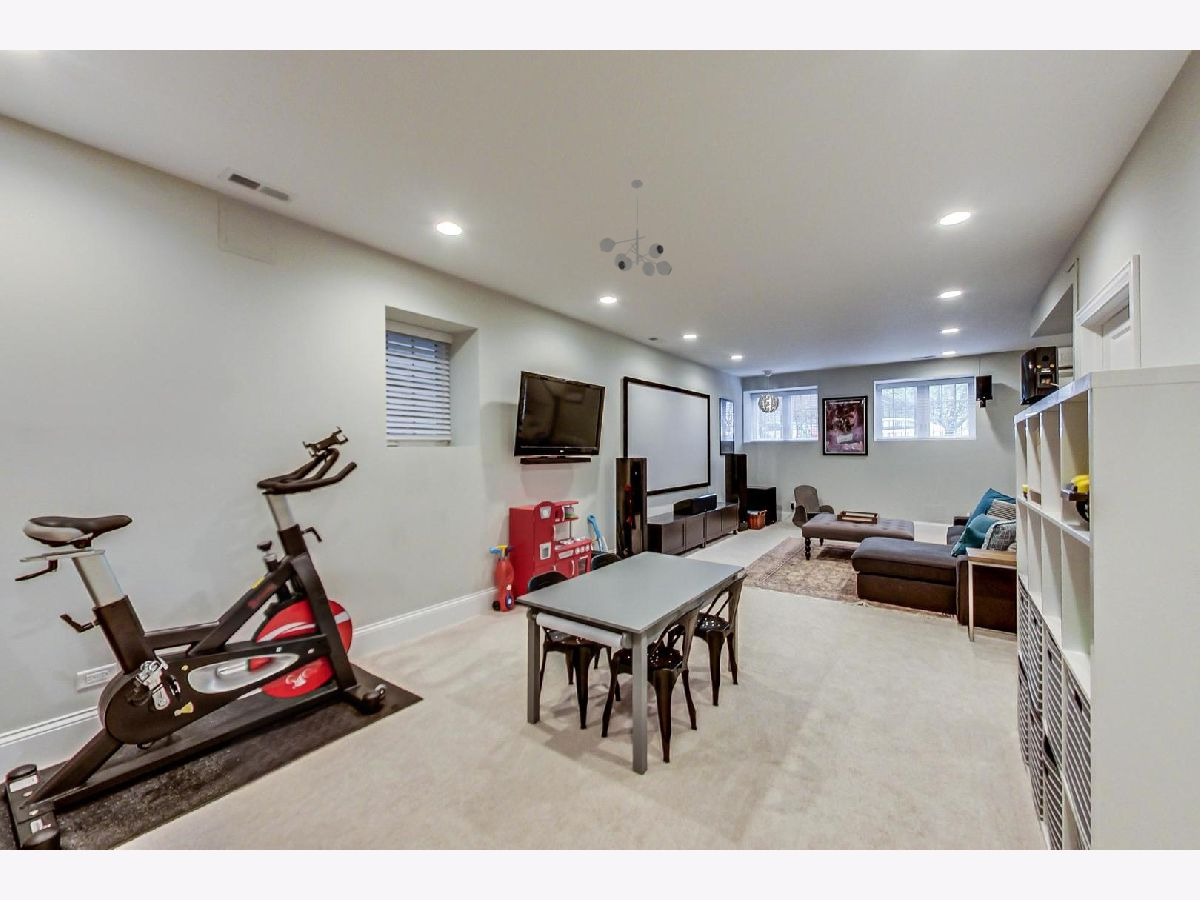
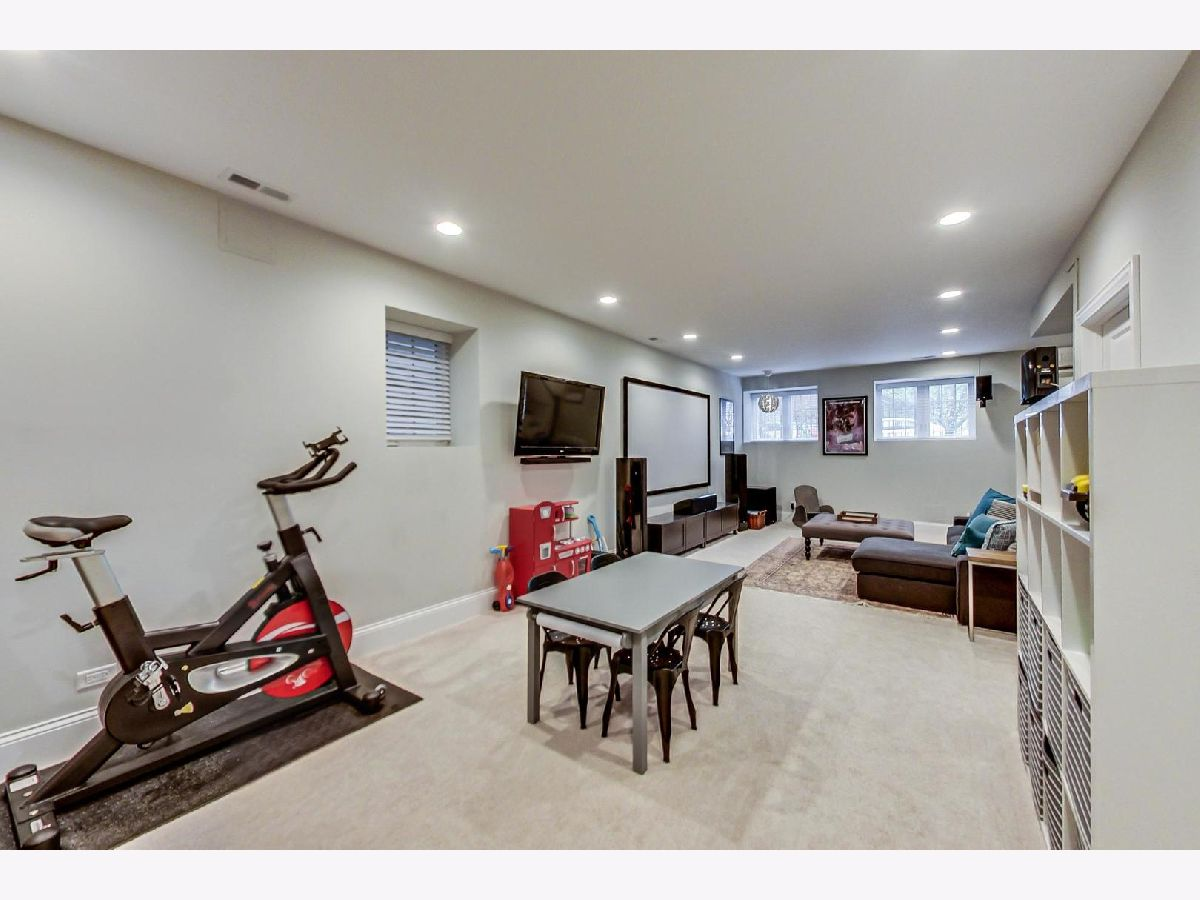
- ceiling light fixture [599,179,673,277]
